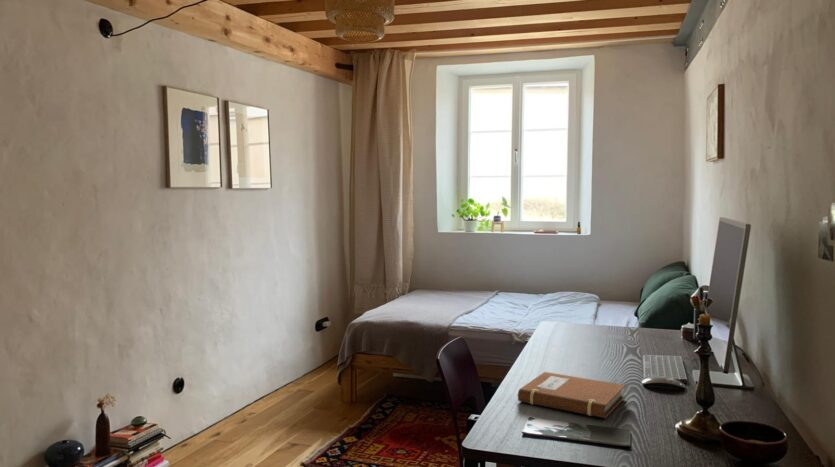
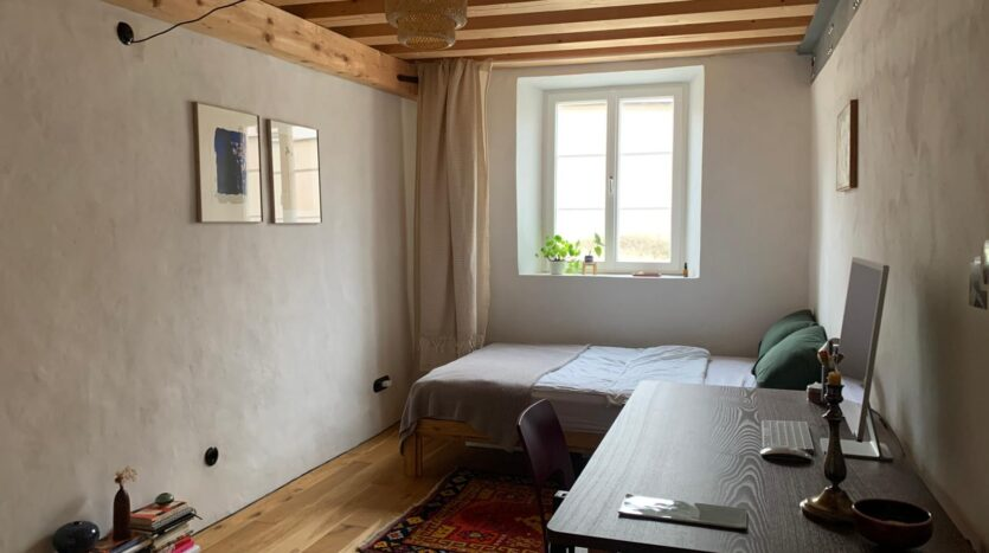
- notebook [517,371,626,419]
